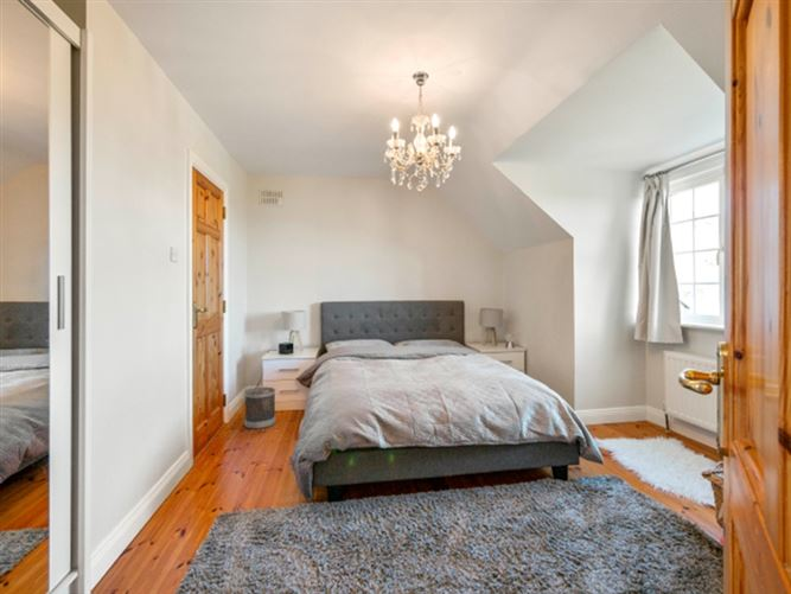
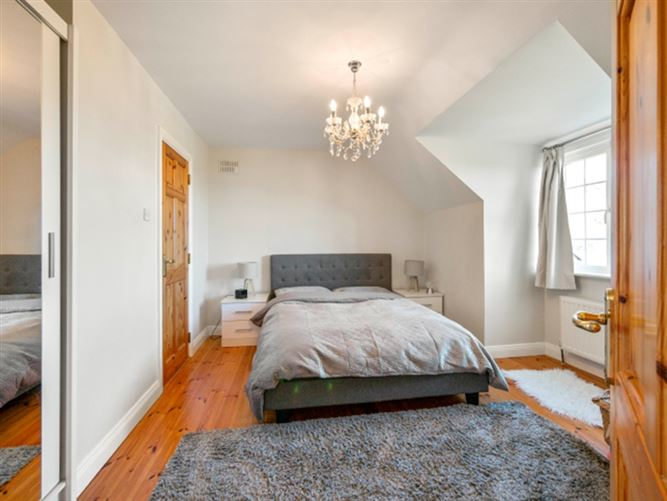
- wastebasket [243,387,276,430]
